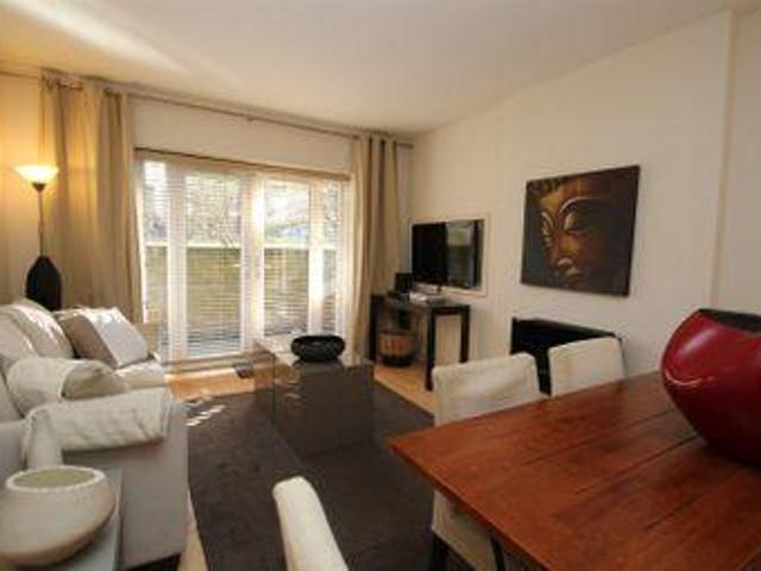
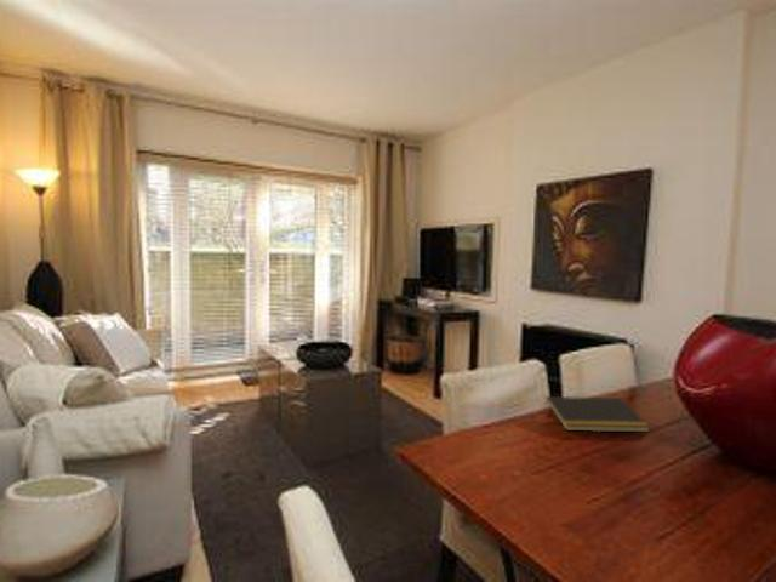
+ notepad [542,395,651,433]
